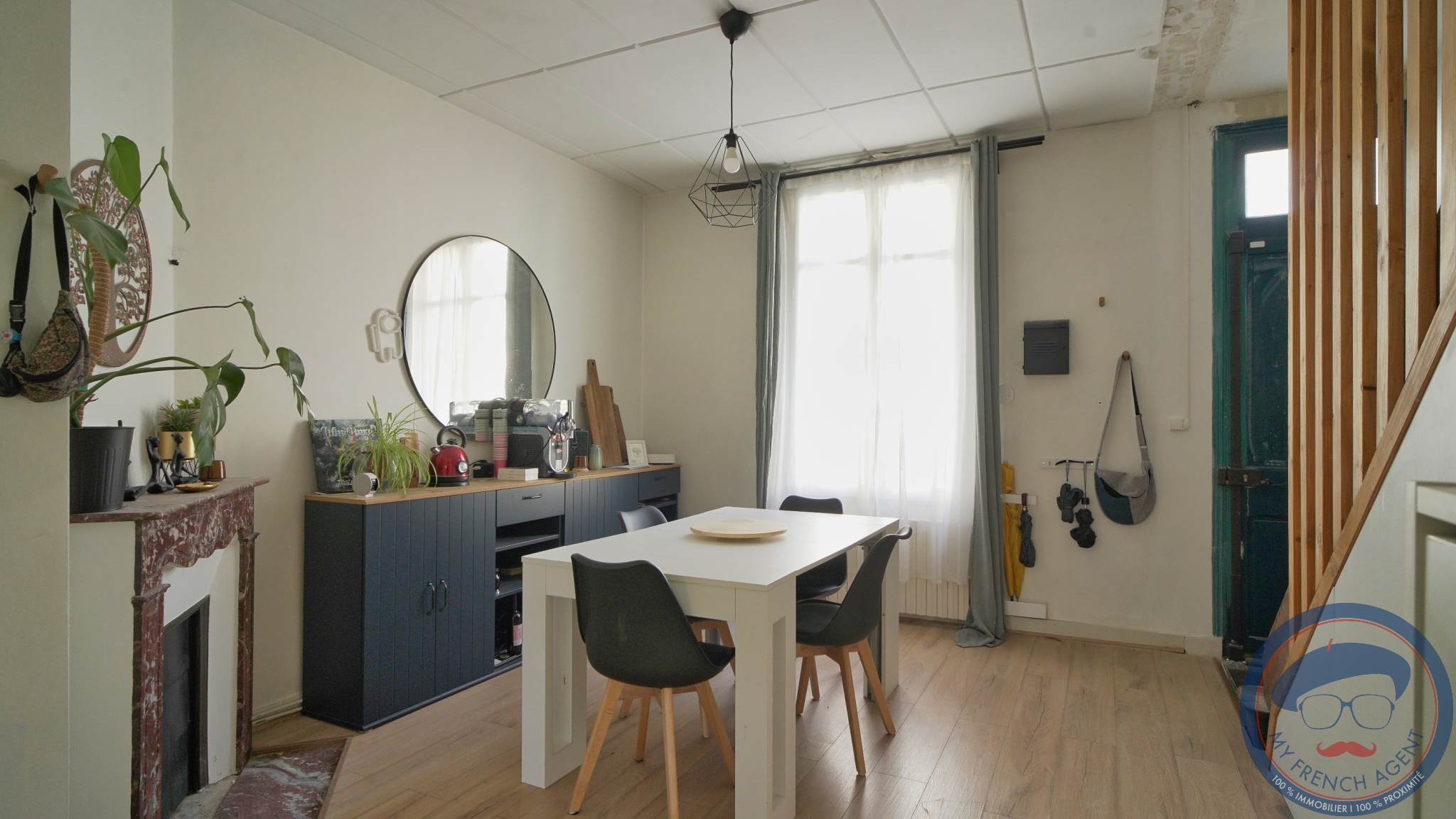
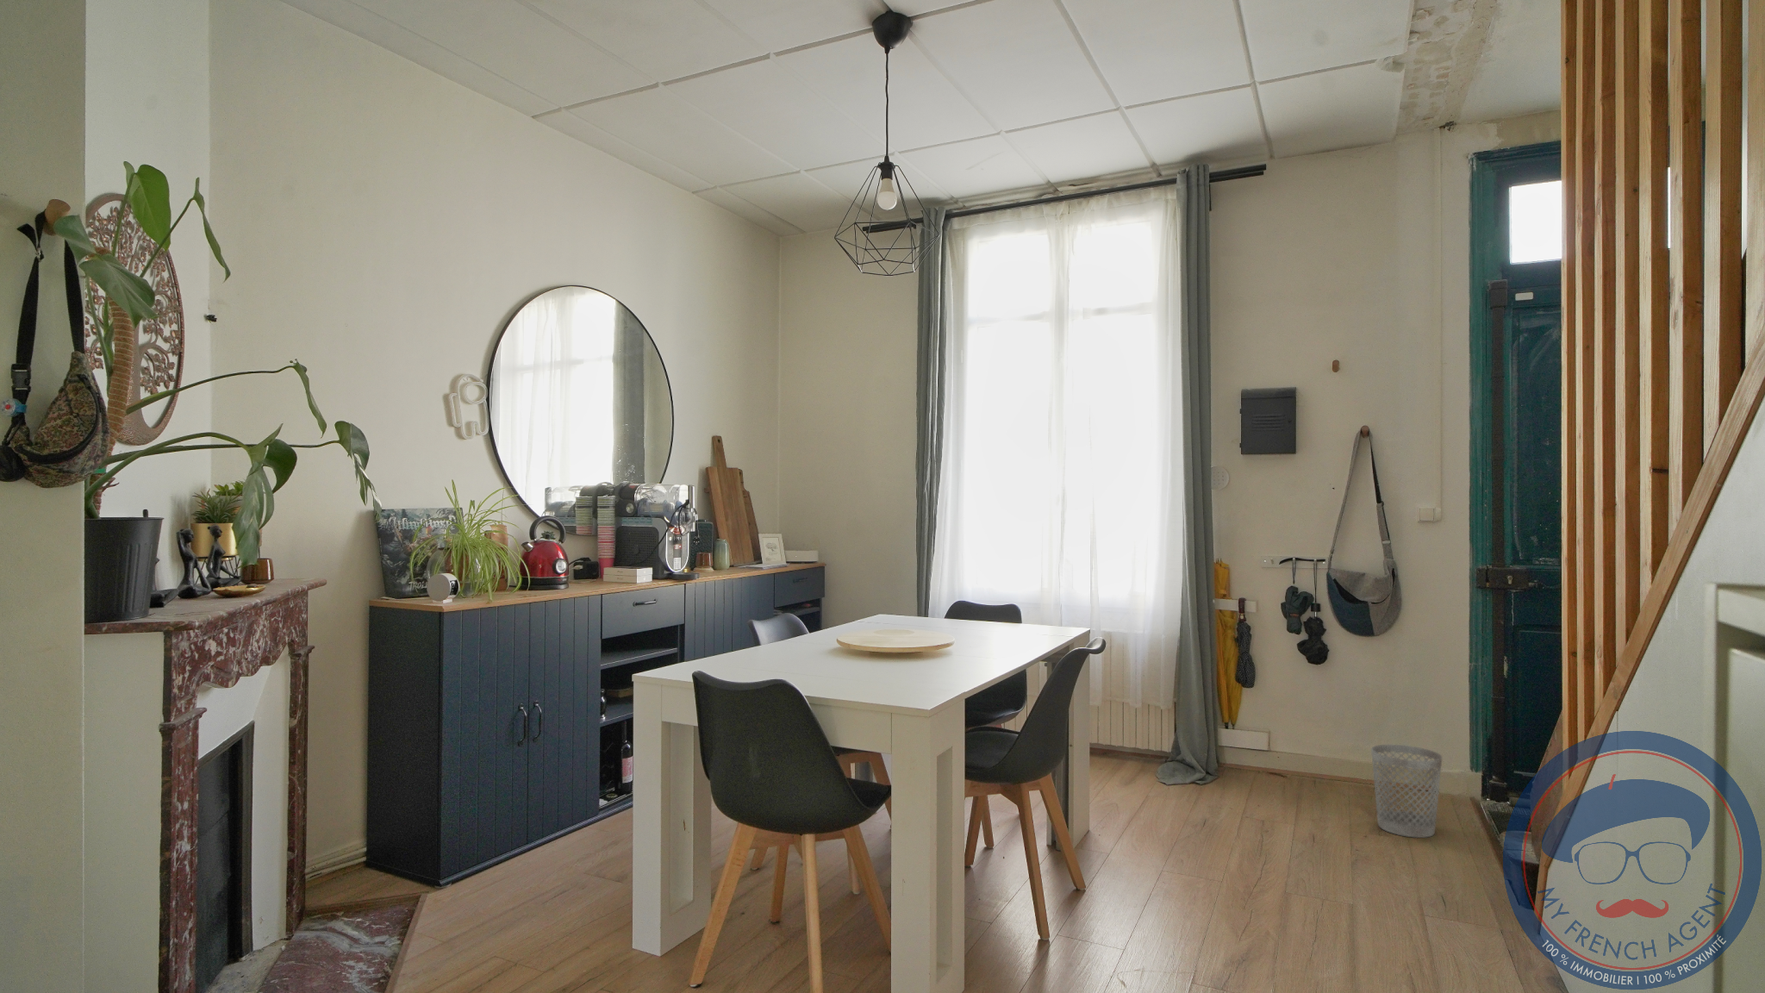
+ wastebasket [1370,744,1443,839]
